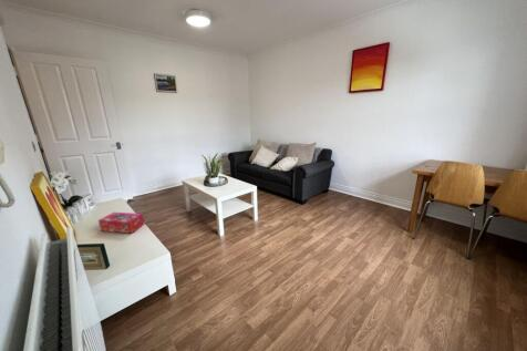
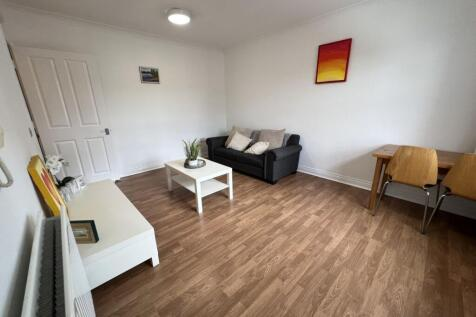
- tissue box [97,211,145,234]
